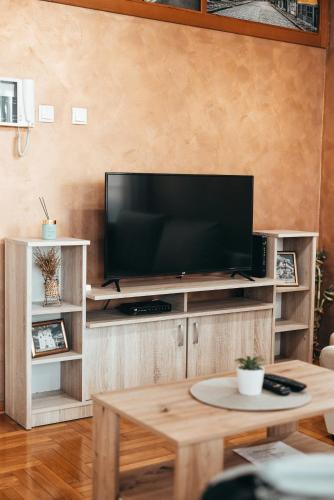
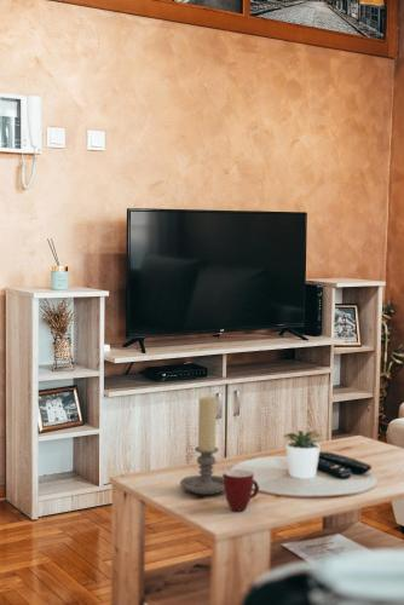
+ mug [223,468,260,512]
+ candle holder [179,396,225,496]
